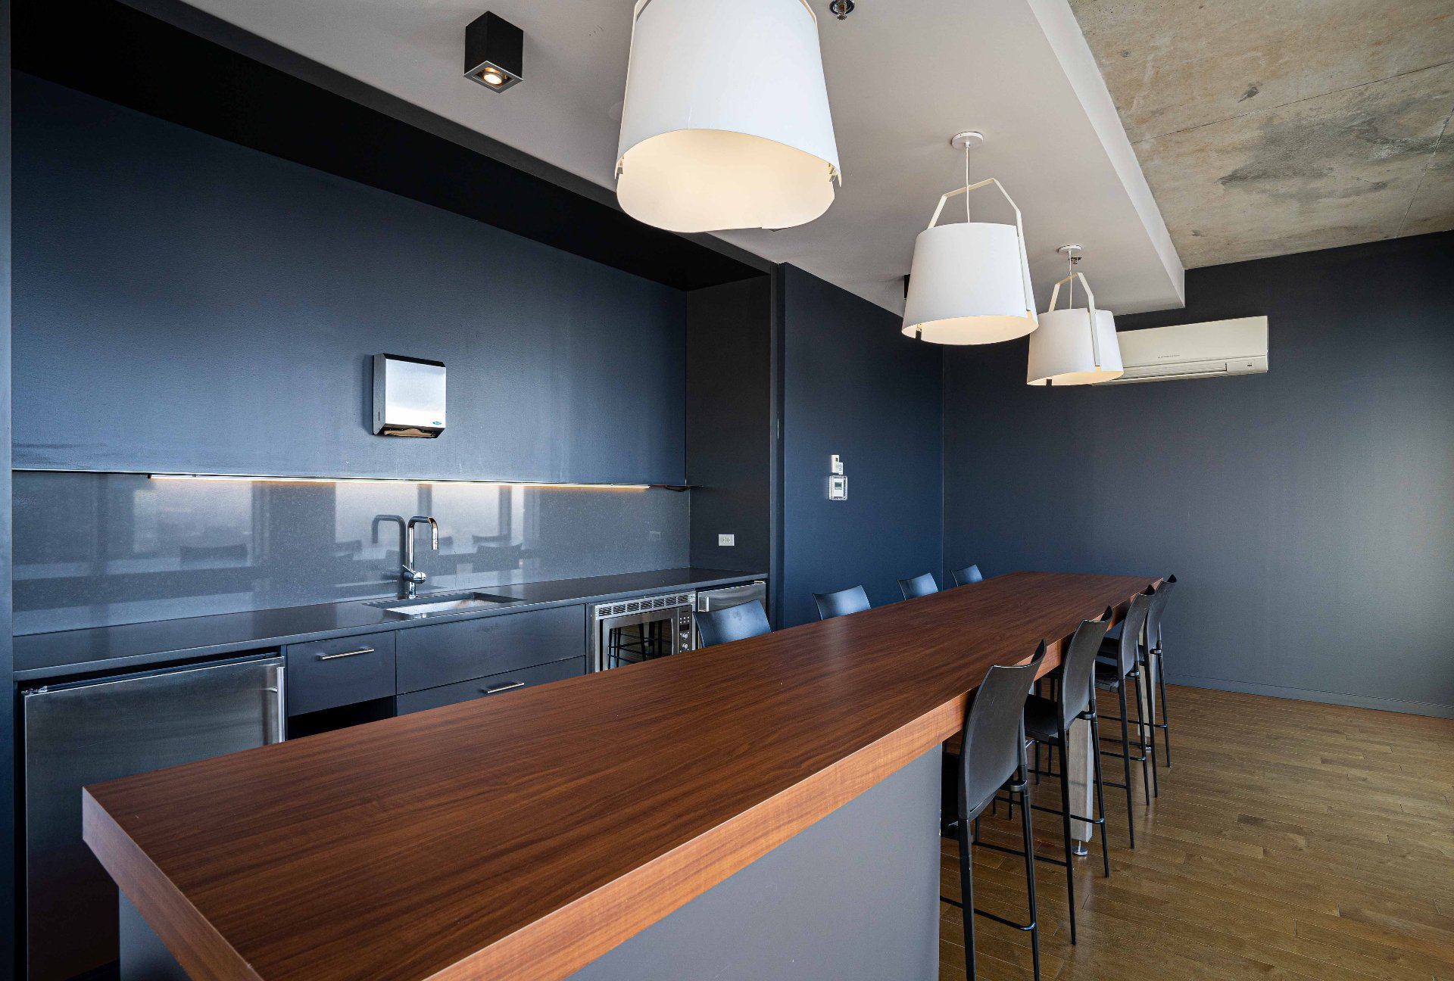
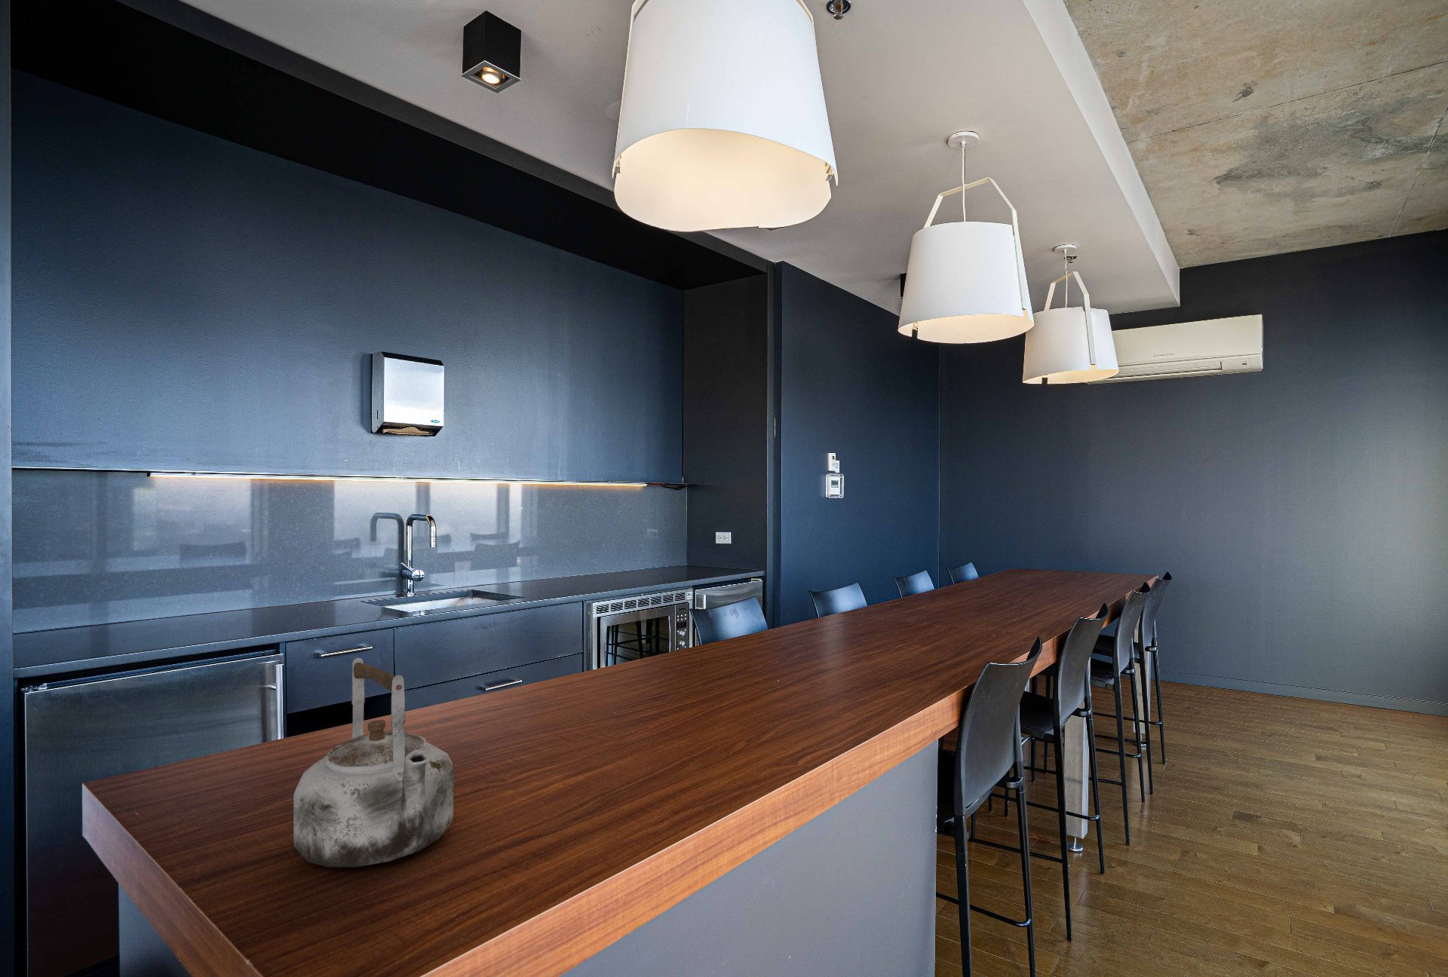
+ kettle [292,656,454,868]
